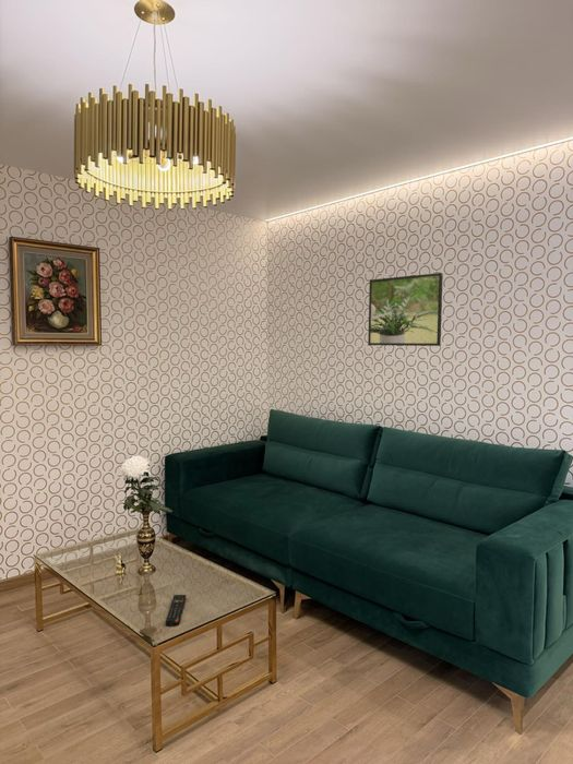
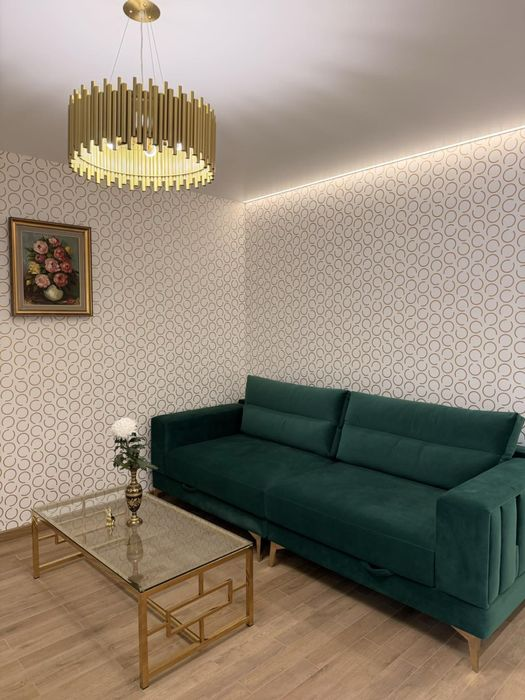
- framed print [367,272,444,347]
- remote control [165,594,188,628]
